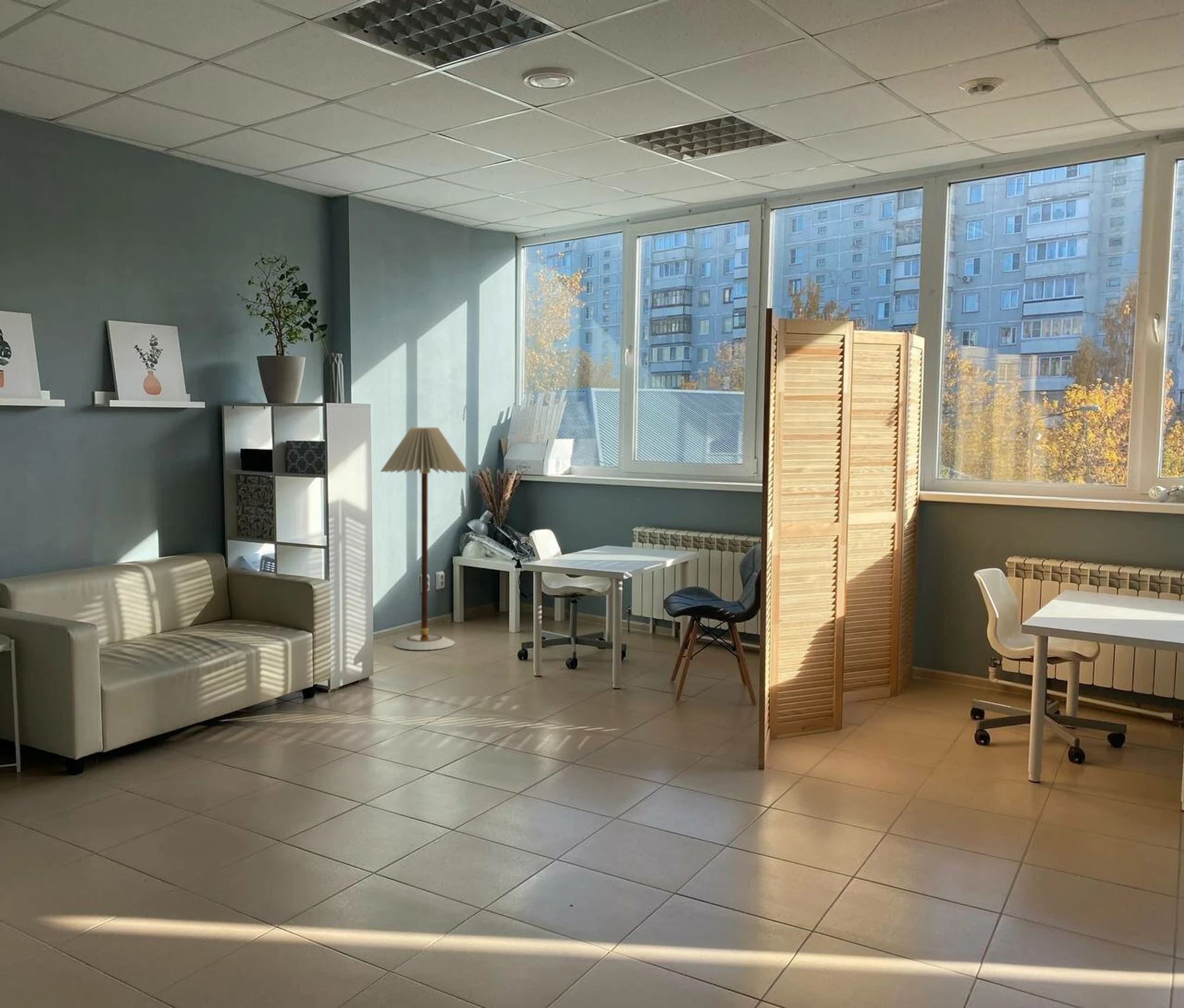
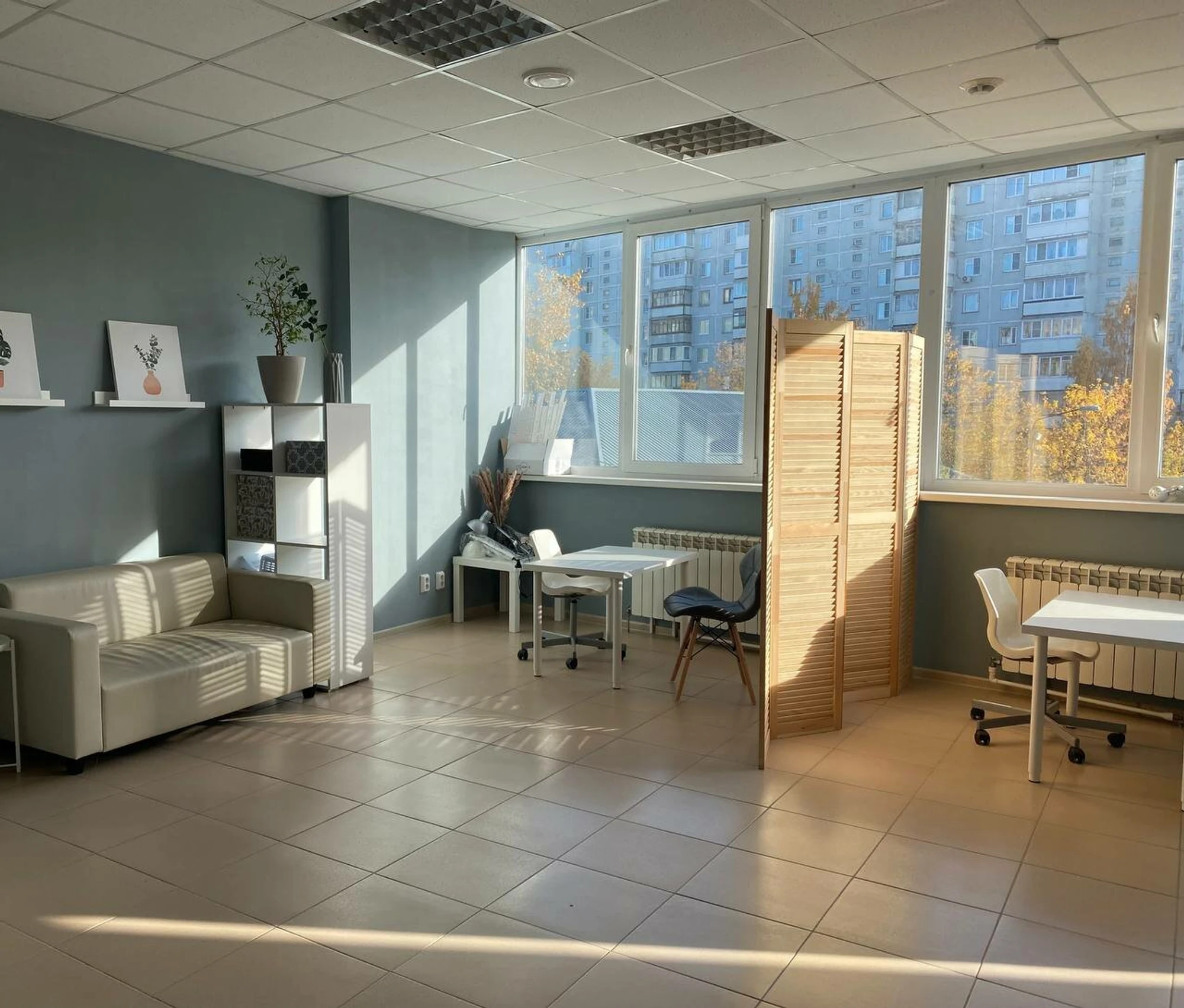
- floor lamp [379,426,469,650]
